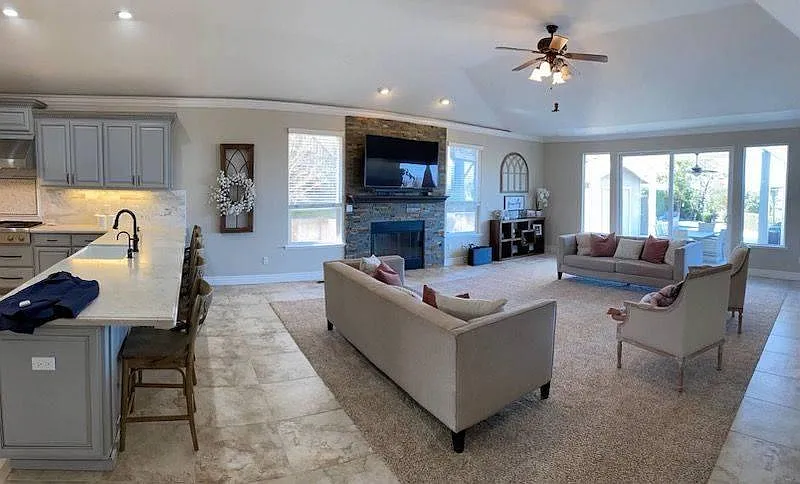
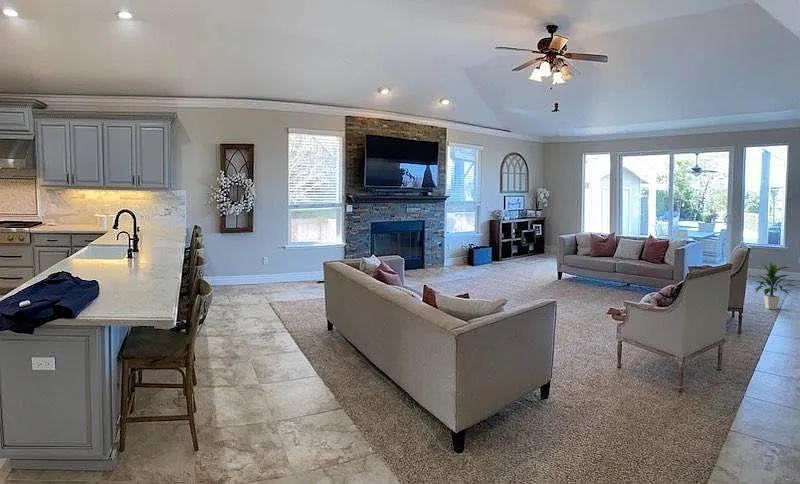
+ indoor plant [752,262,799,310]
